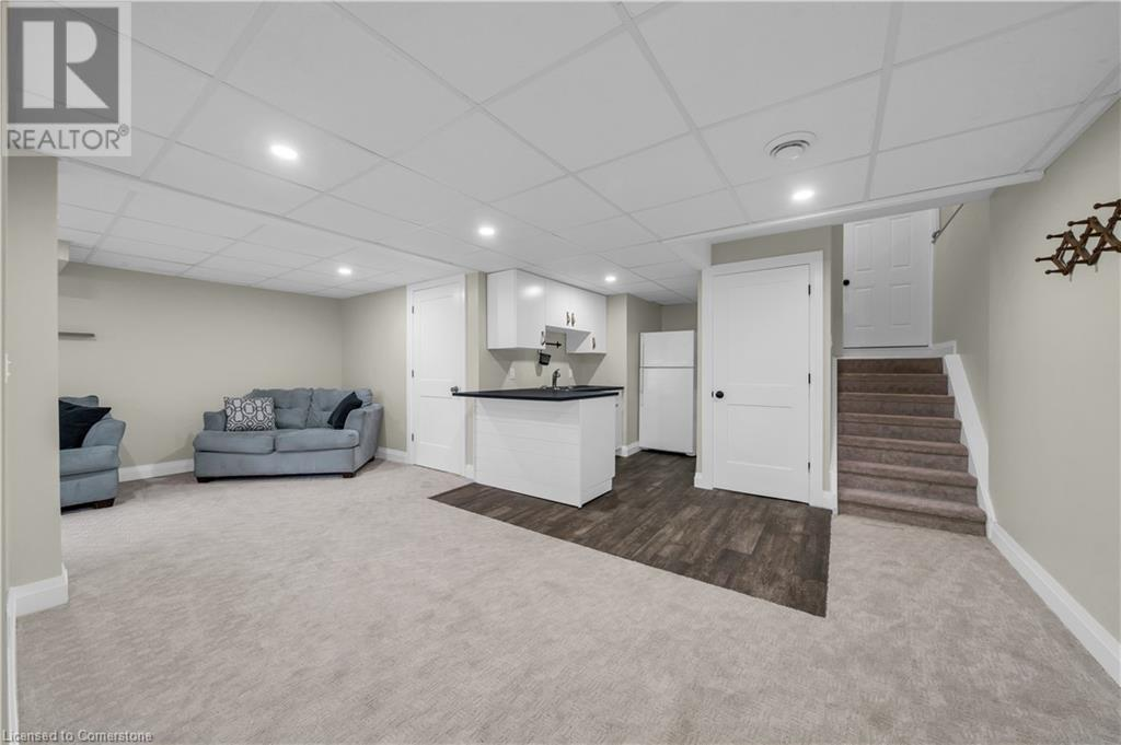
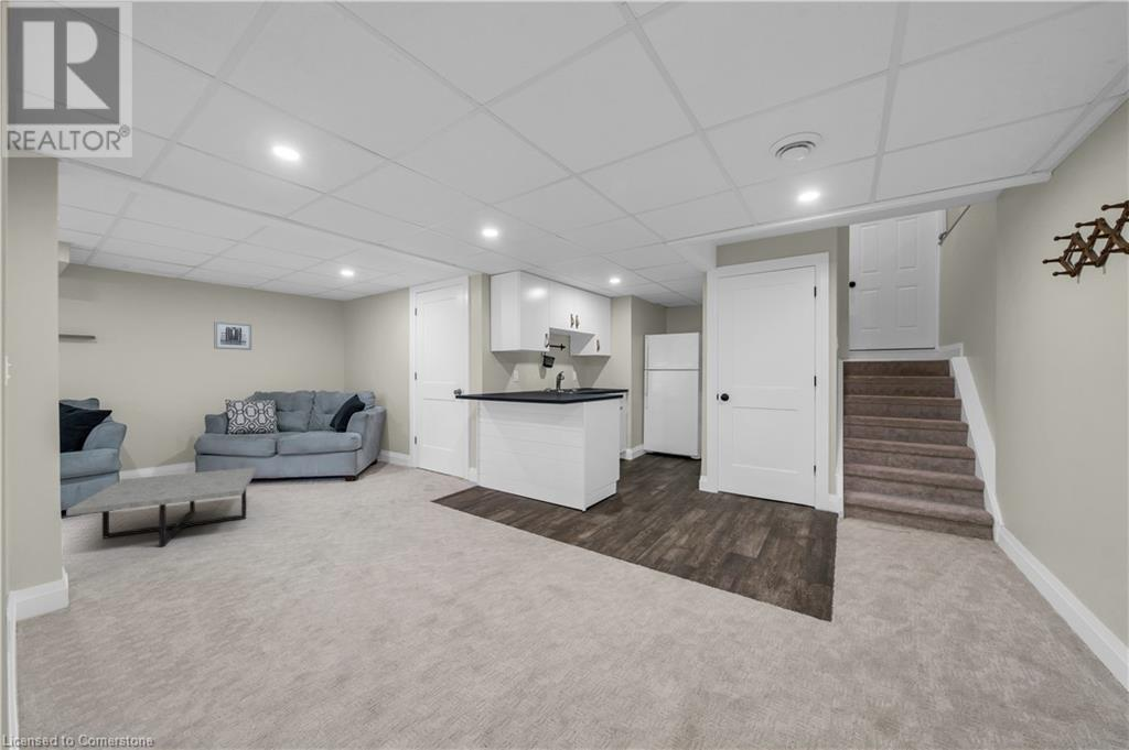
+ wall art [213,320,252,351]
+ coffee table [65,466,258,547]
